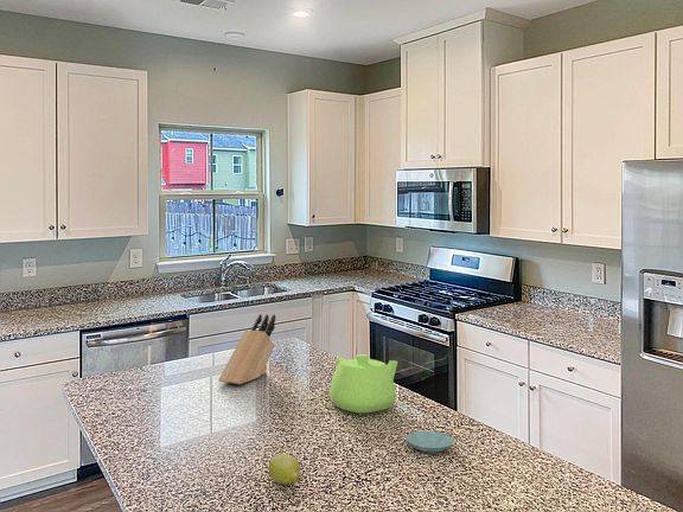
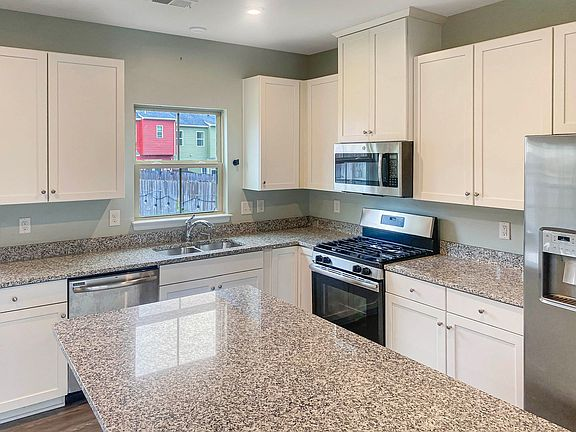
- teapot [328,353,398,414]
- fruit [268,453,301,486]
- saucer [404,430,455,454]
- knife block [217,313,276,385]
